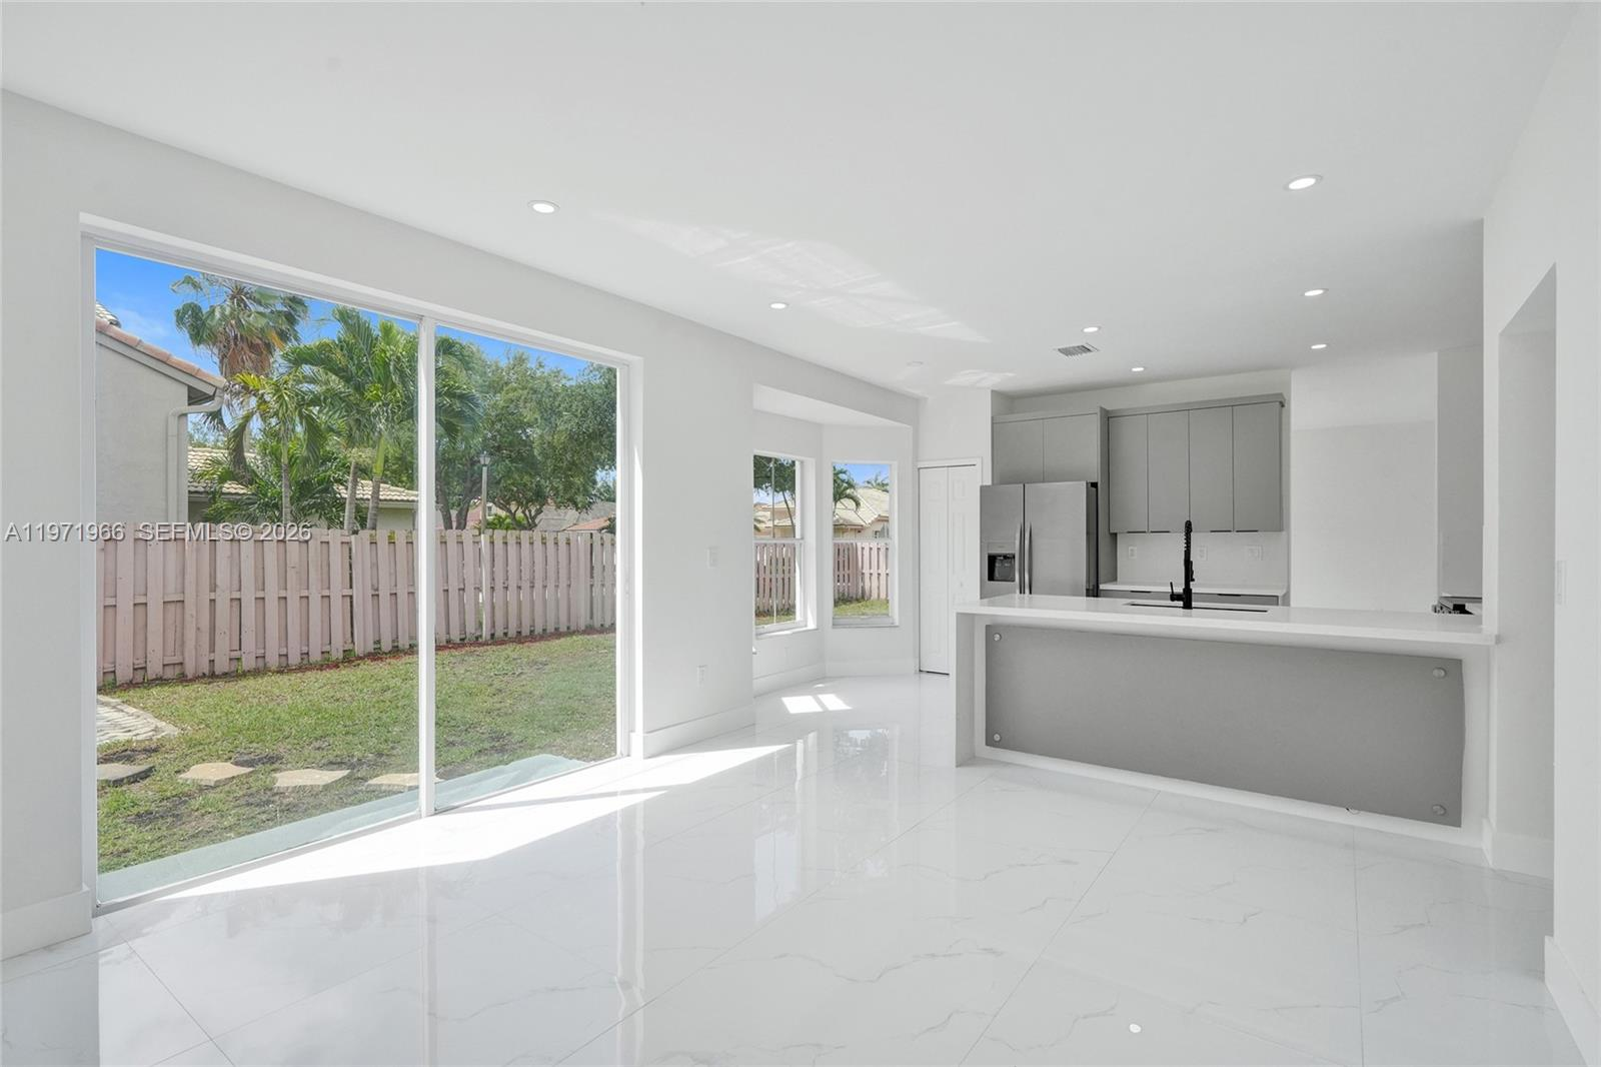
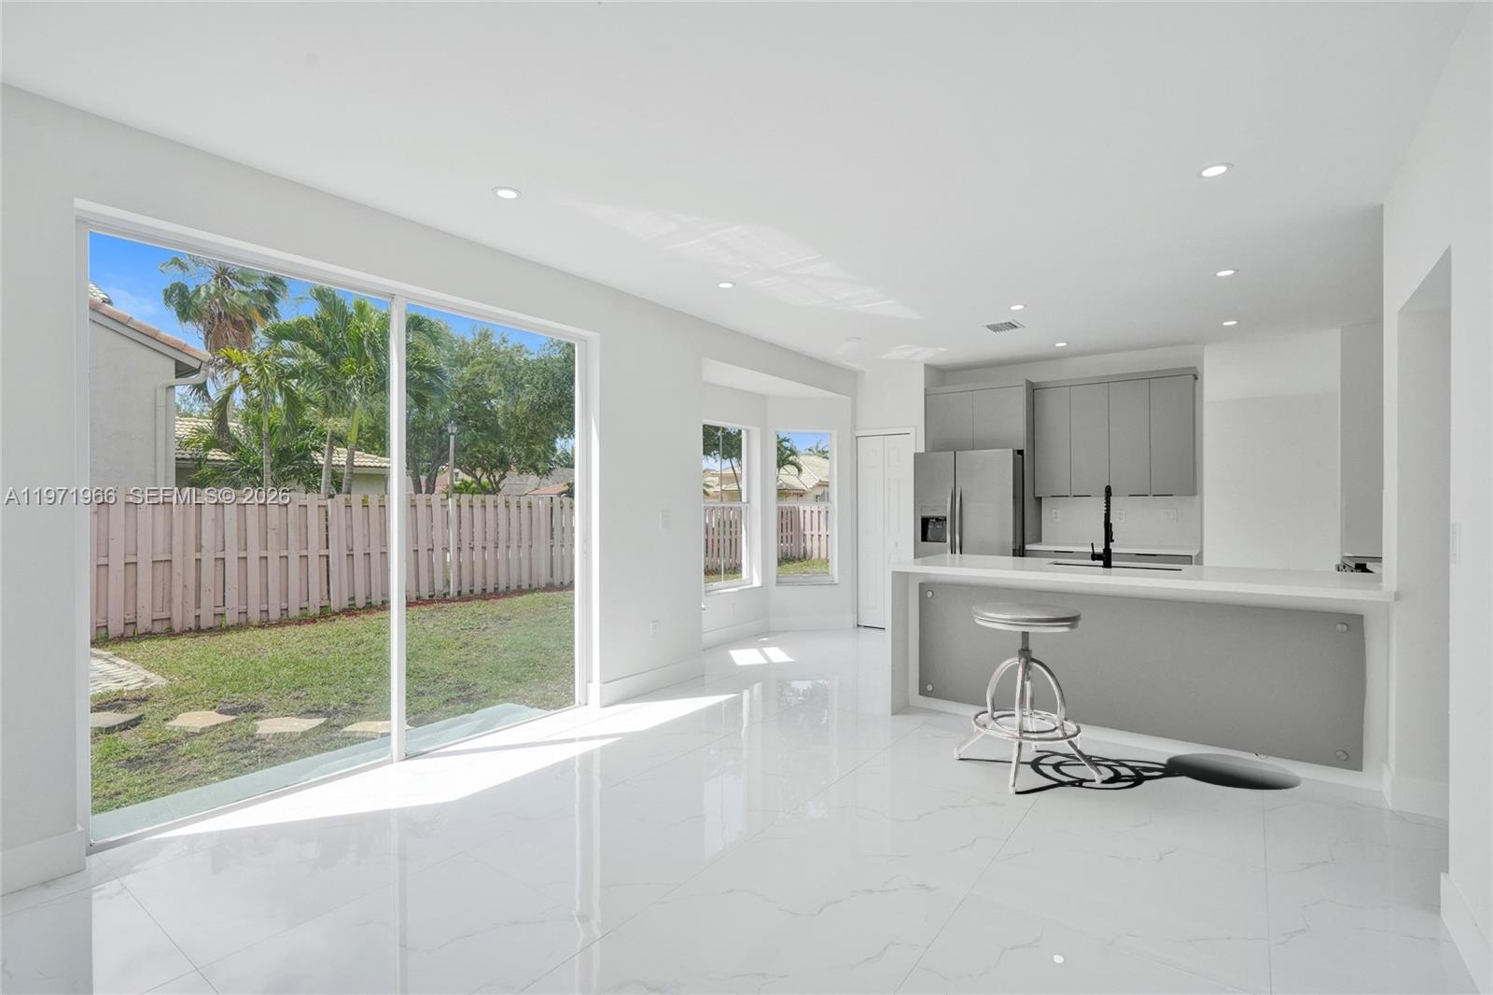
+ stool [954,601,1103,794]
